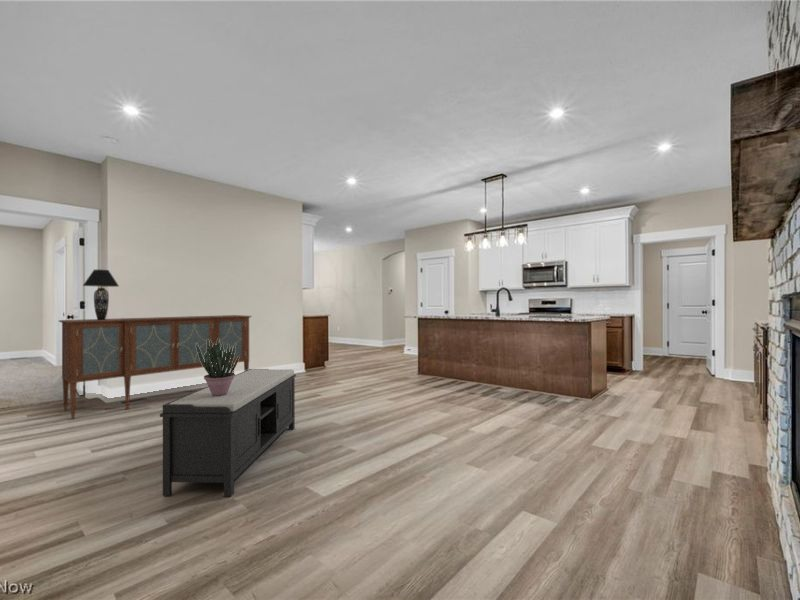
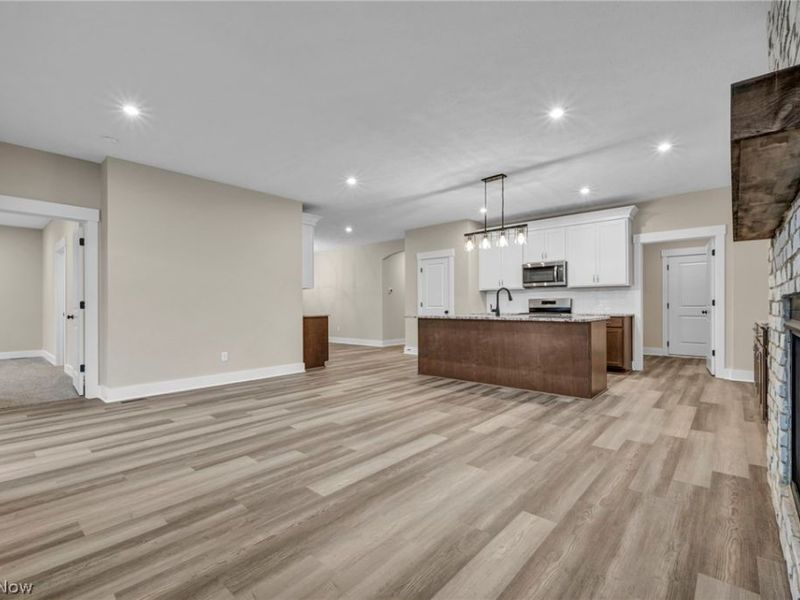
- potted plant [196,338,239,396]
- table lamp [82,269,120,320]
- sideboard [58,314,253,420]
- bench [159,368,297,498]
